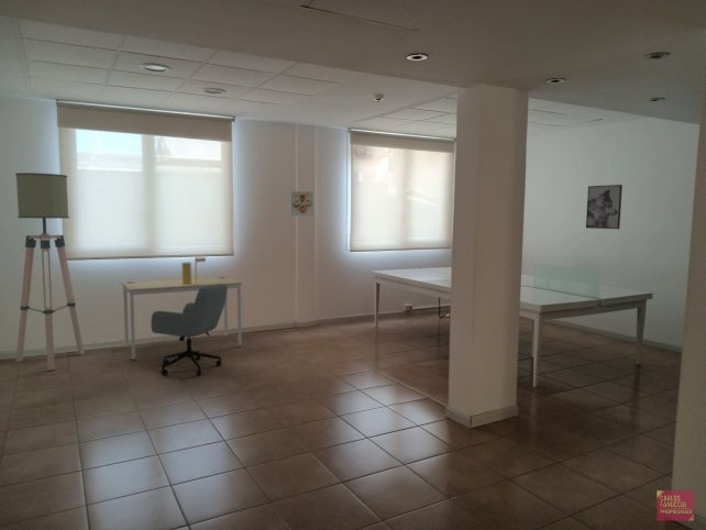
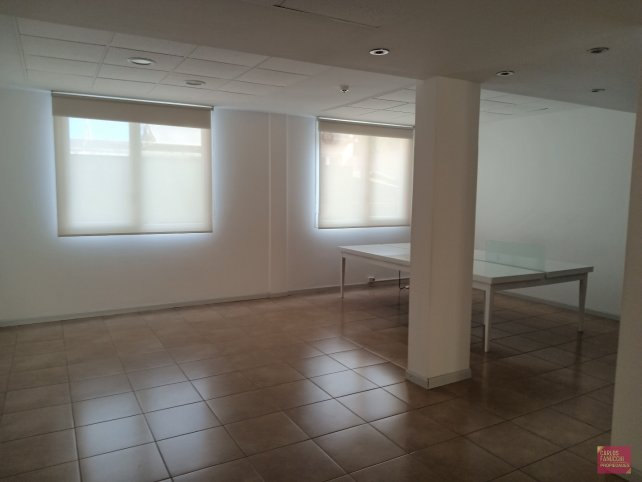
- wall art [585,184,624,230]
- letter holder [180,256,207,285]
- floor lamp [14,172,86,372]
- desk [121,276,243,361]
- office chair [150,284,229,376]
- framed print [289,190,315,217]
